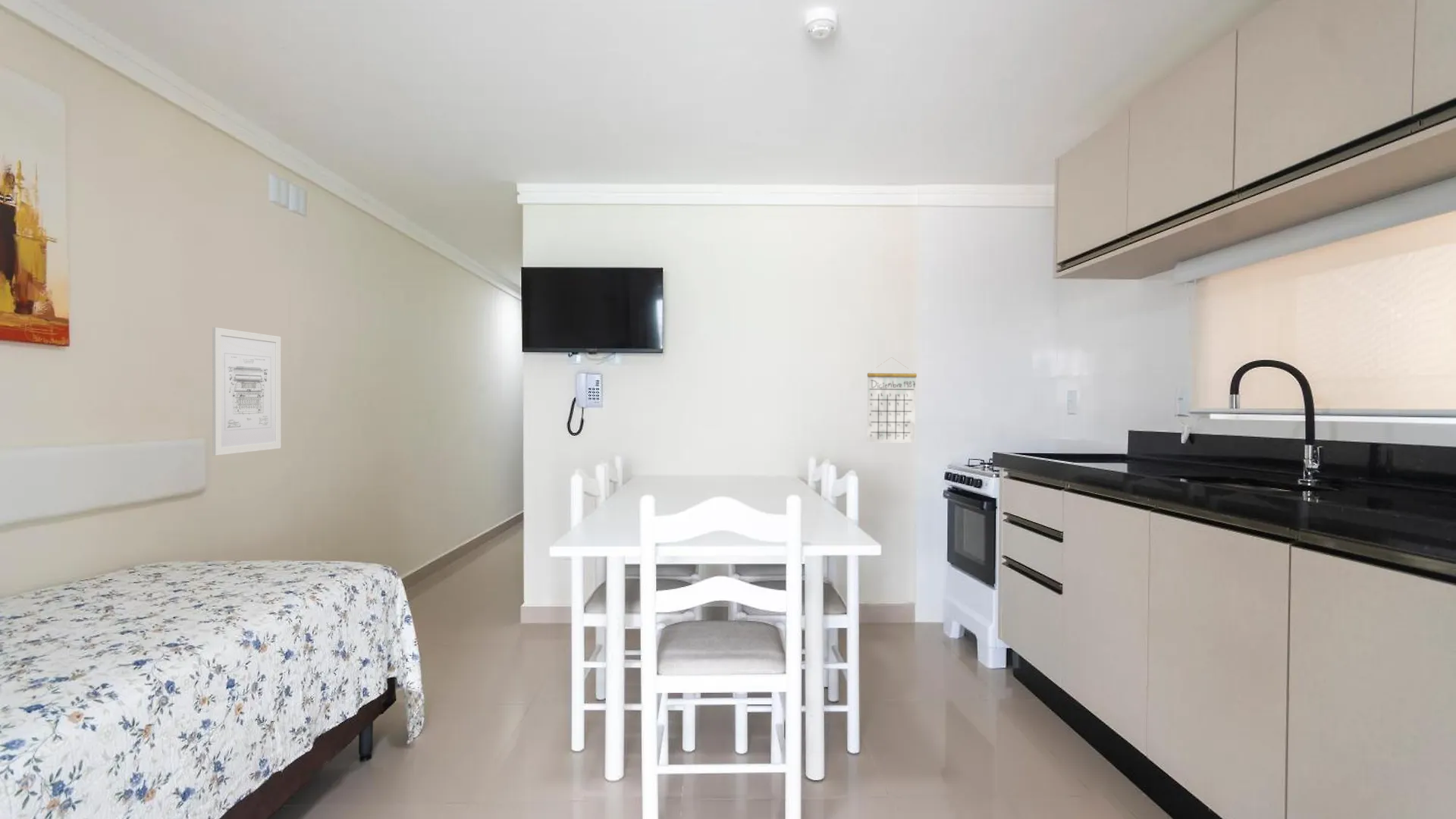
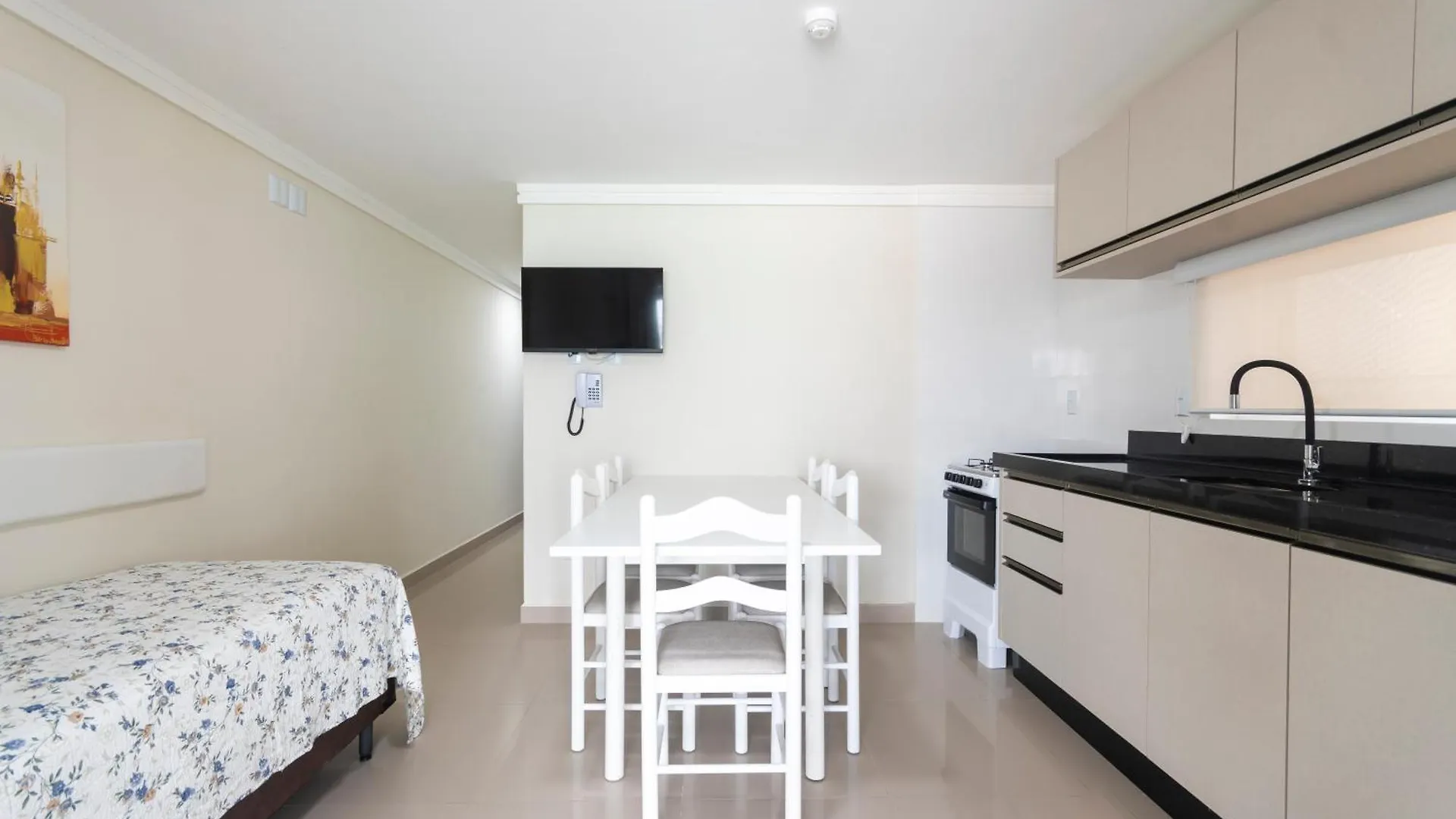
- wall art [212,327,281,456]
- calendar [866,356,918,444]
